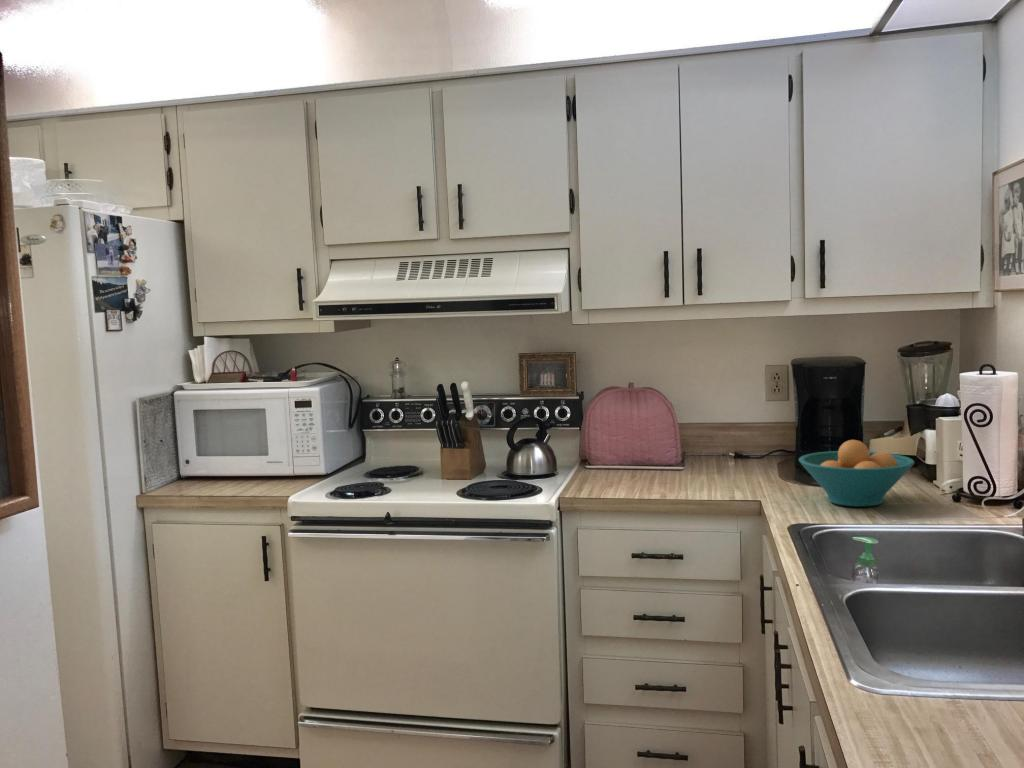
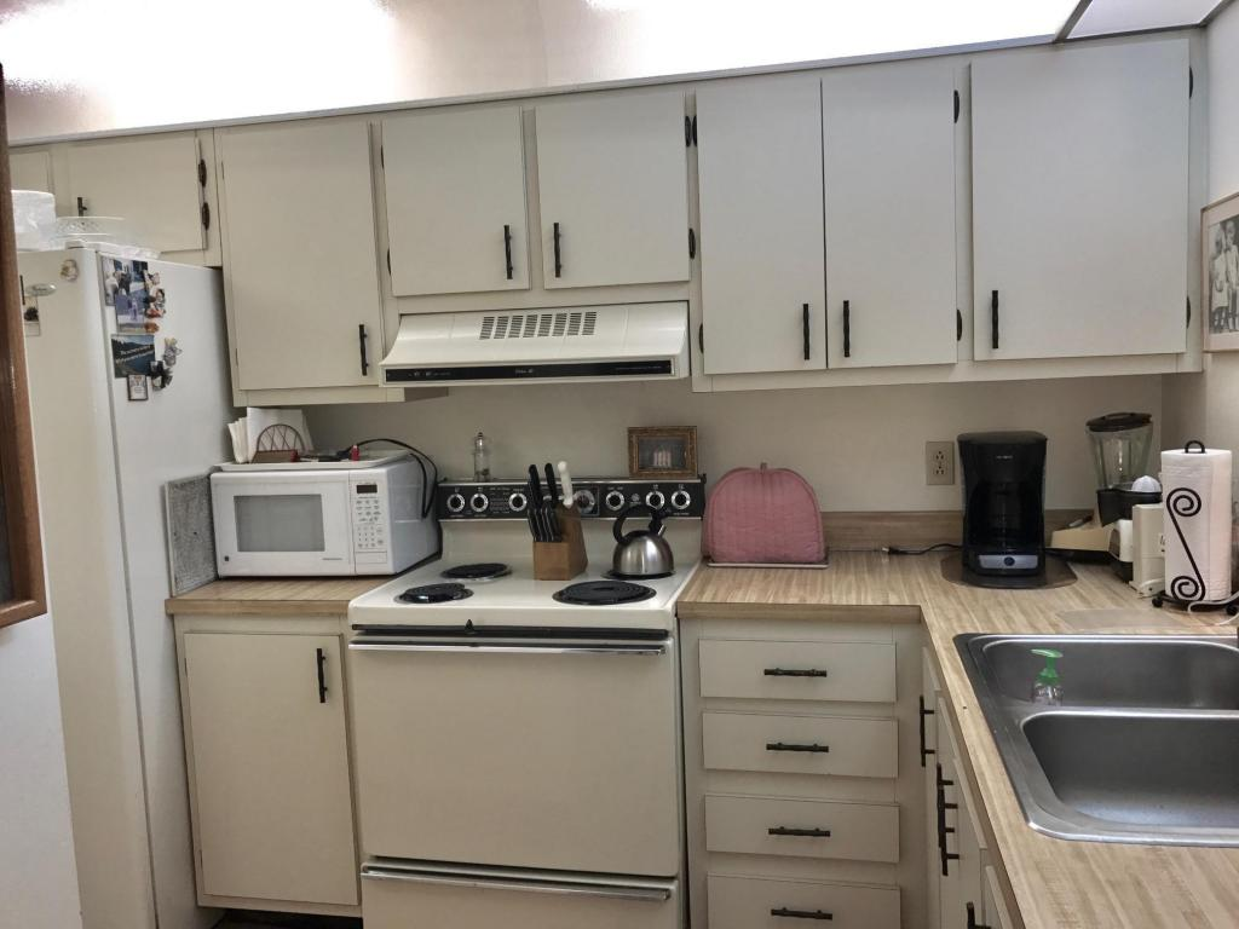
- fruit bowl [798,439,916,508]
